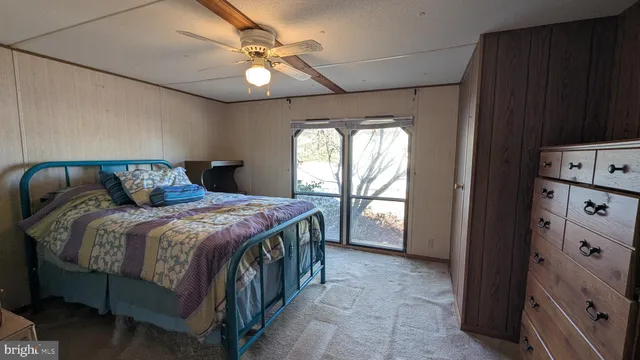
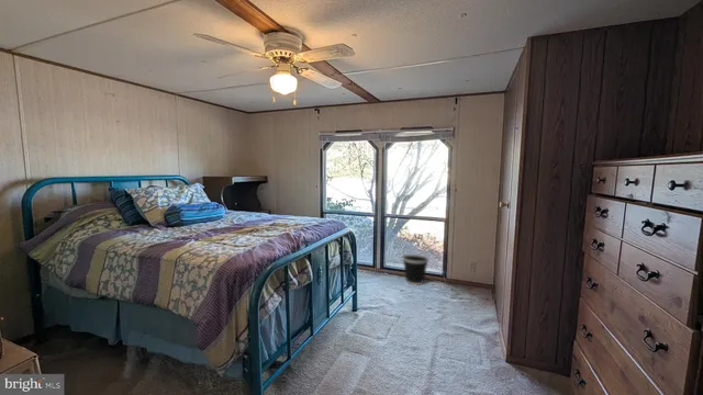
+ wastebasket [401,252,429,286]
